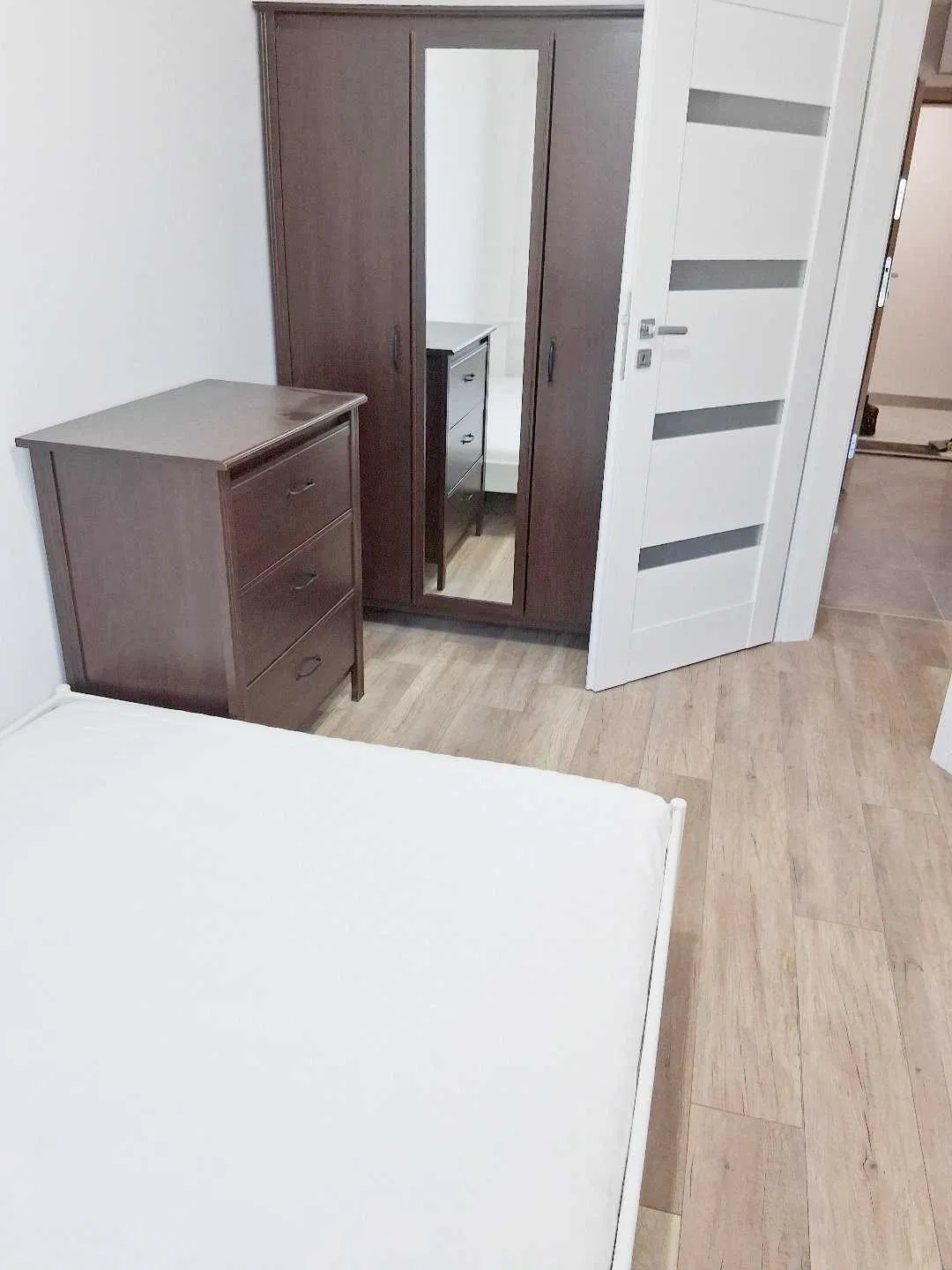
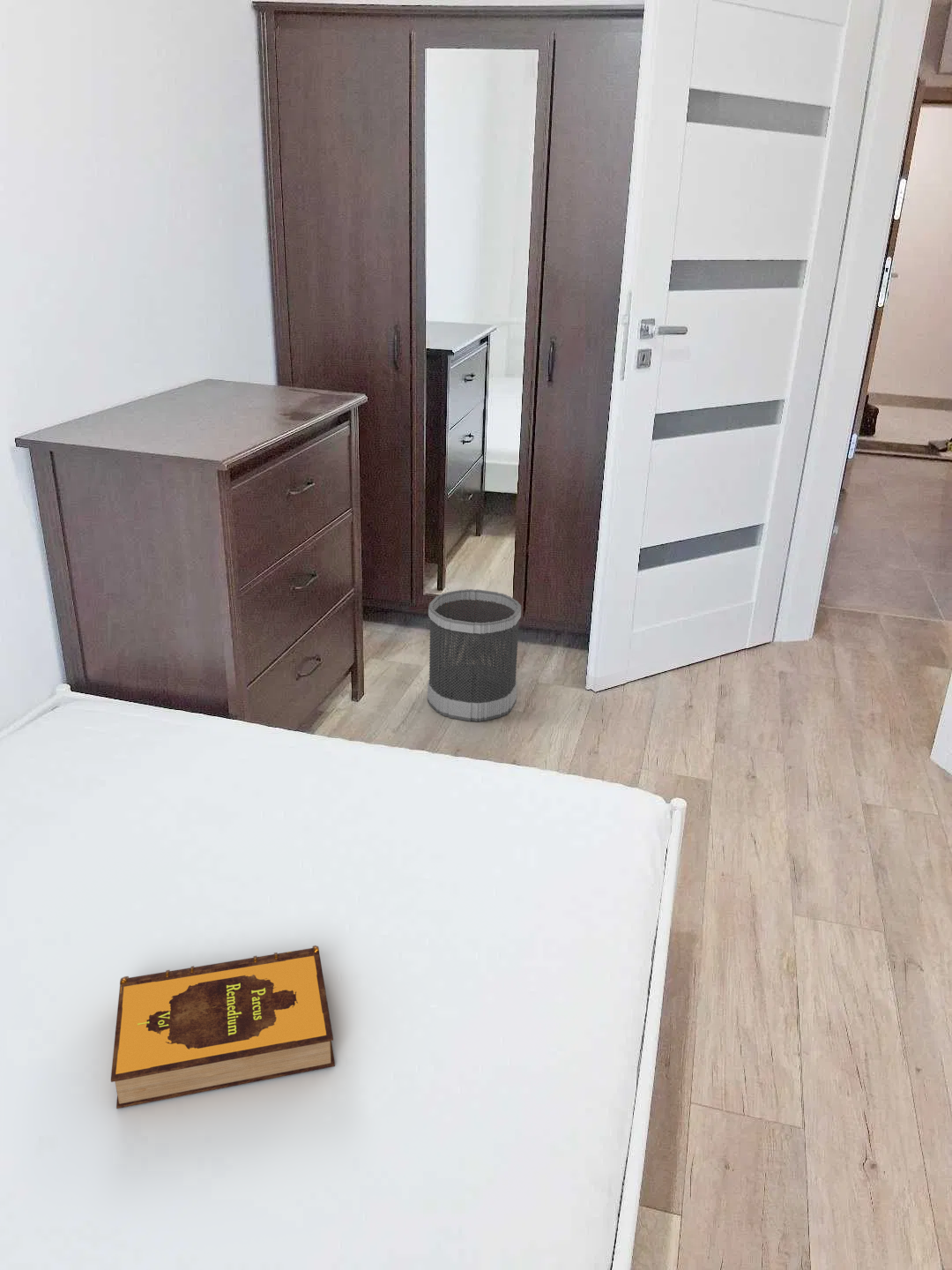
+ hardback book [110,945,336,1109]
+ wastebasket [427,588,522,722]
